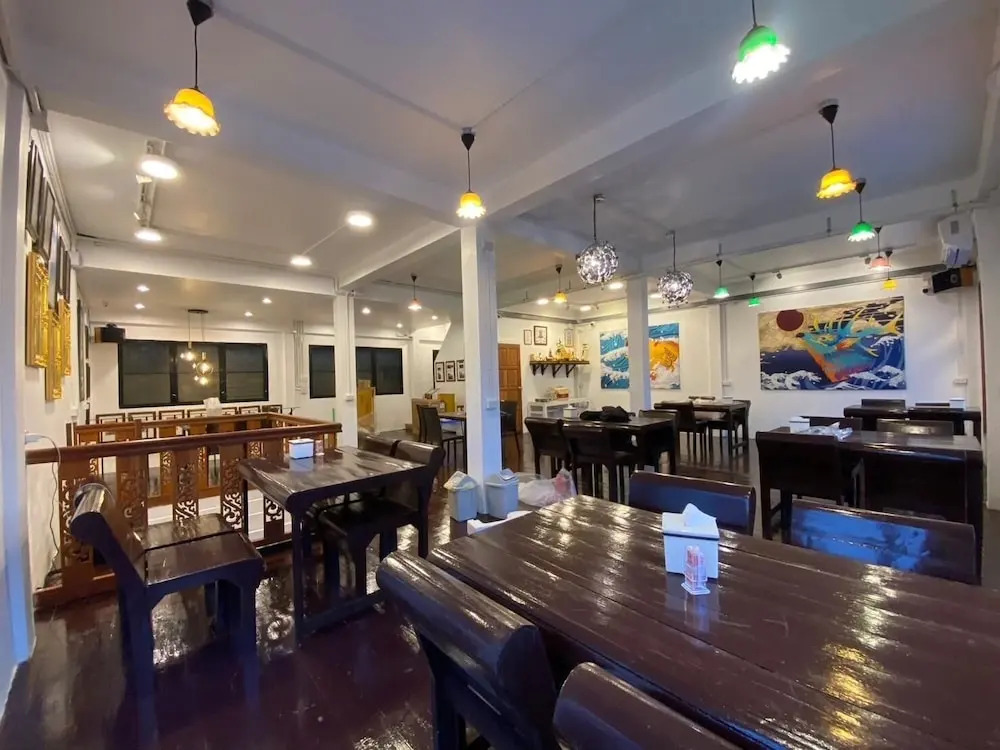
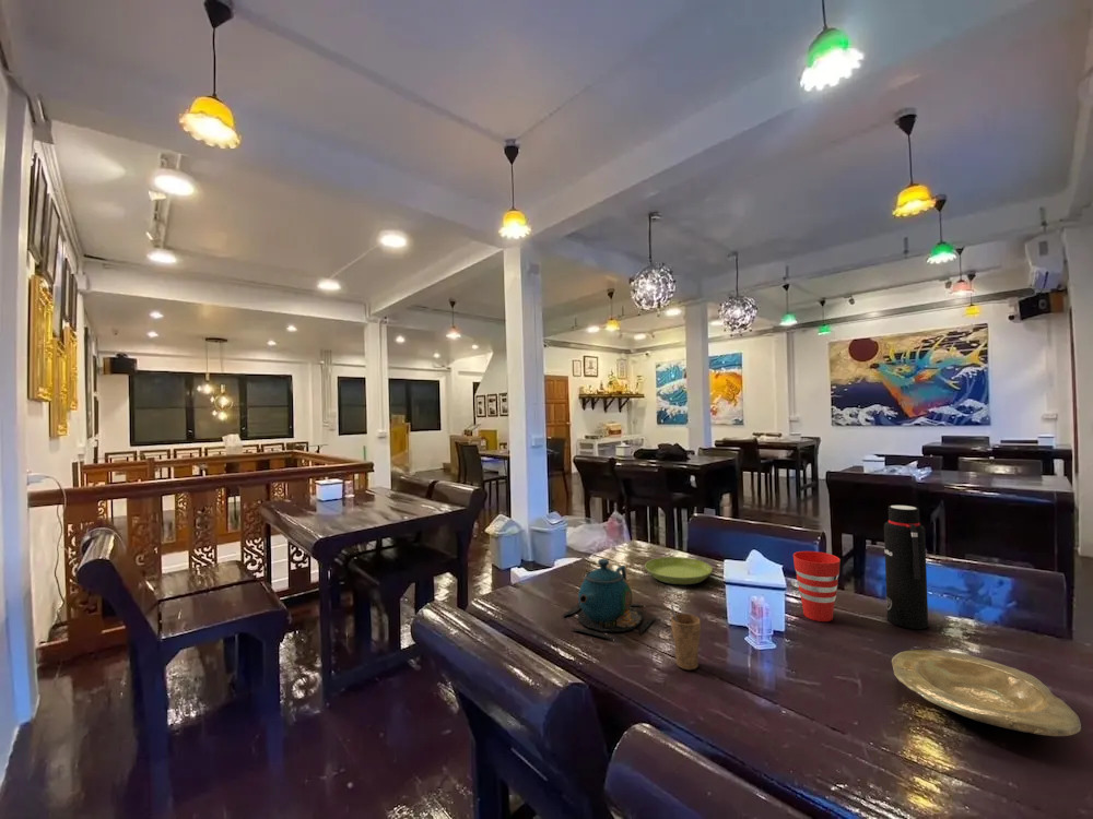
+ cup [792,550,842,622]
+ teapot [561,558,657,640]
+ water bottle [883,505,929,630]
+ cup [670,604,702,670]
+ saucer [644,556,713,585]
+ plate [891,649,1082,737]
